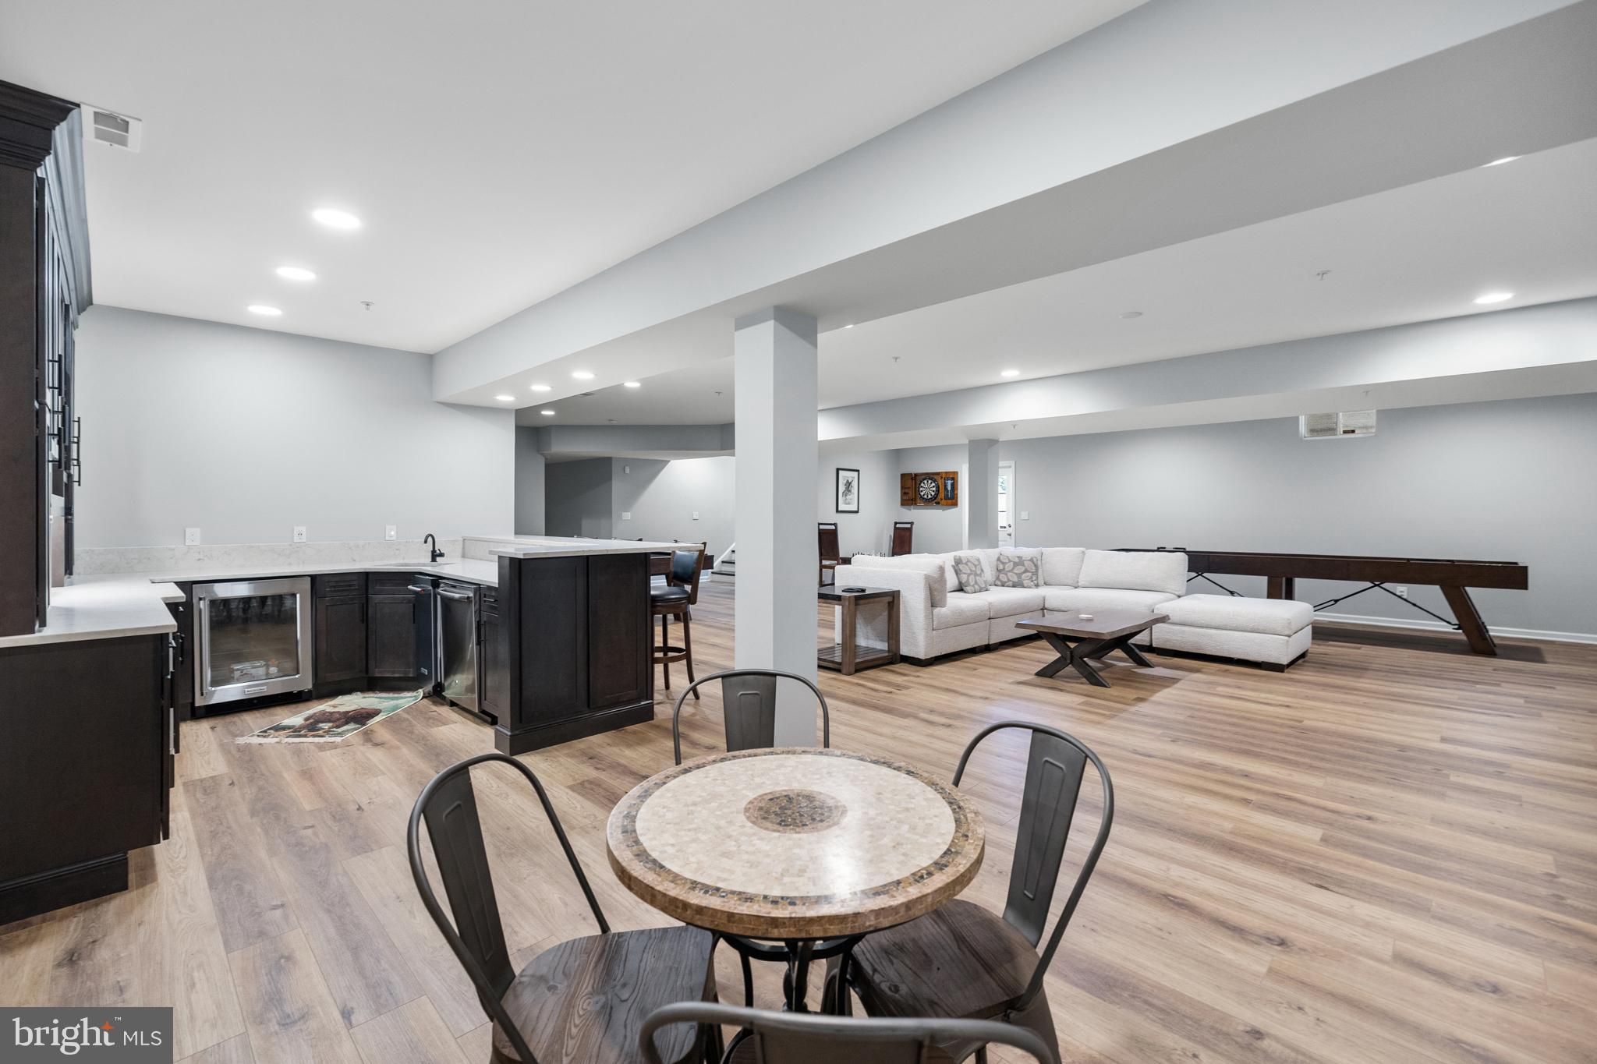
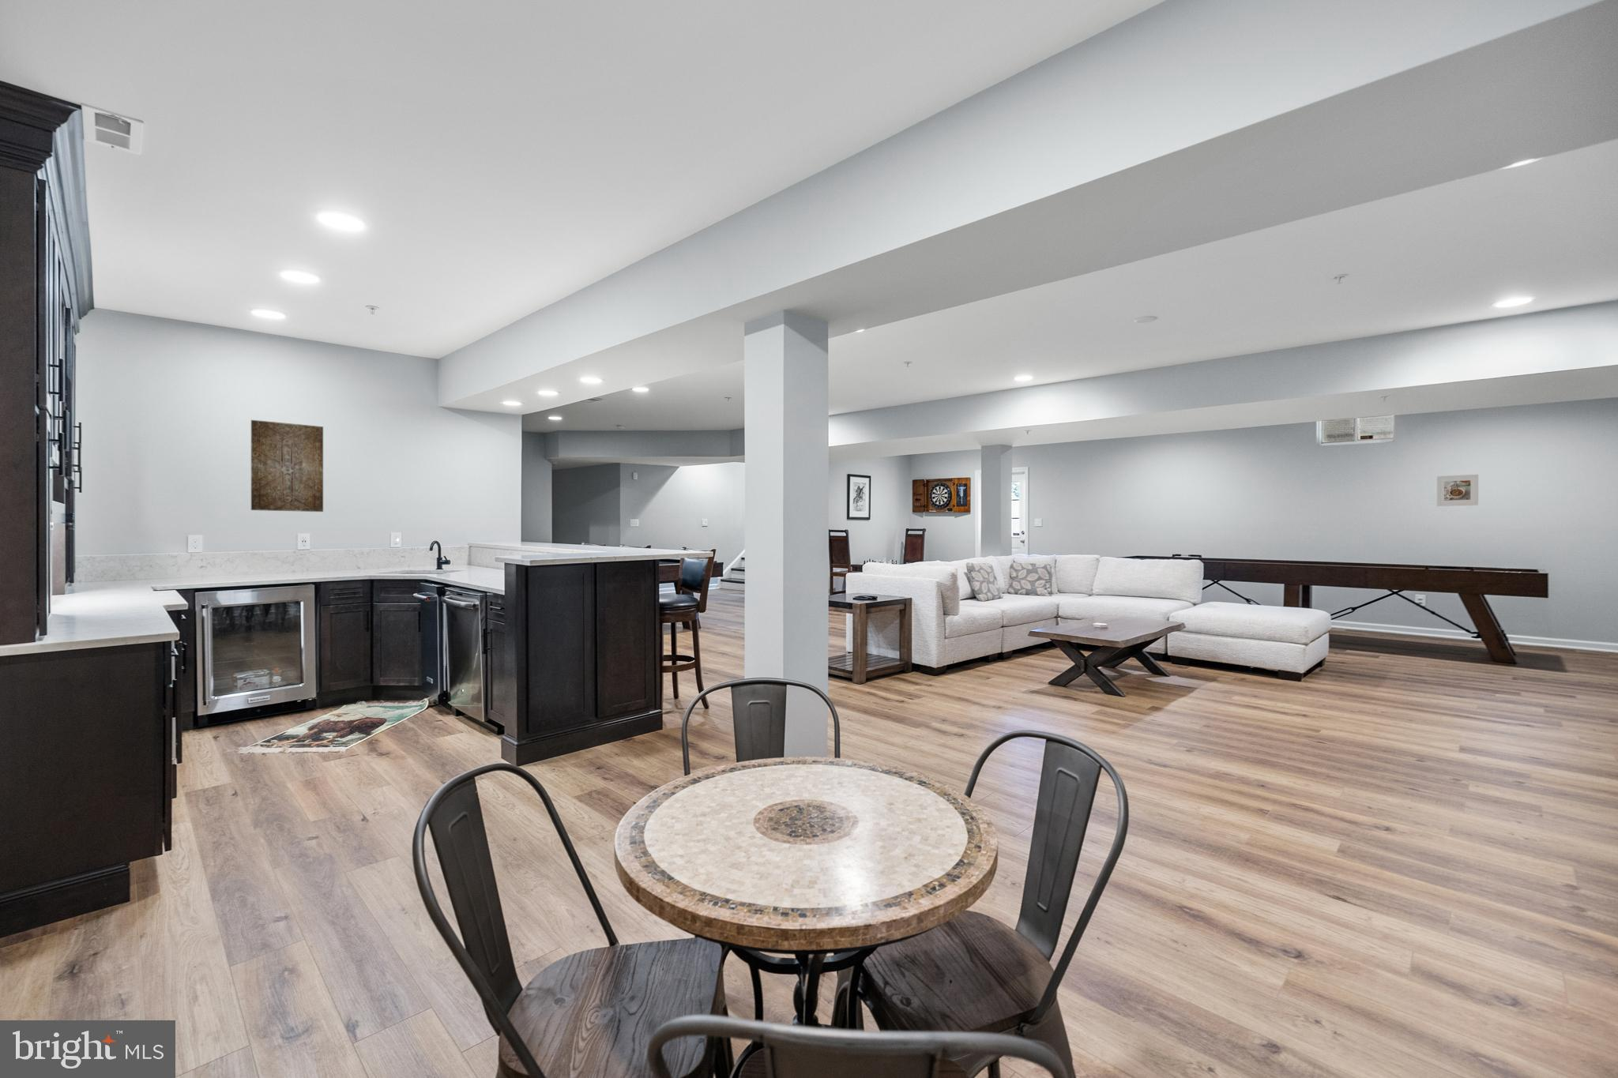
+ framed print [1436,474,1478,507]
+ wall art [250,420,324,513]
